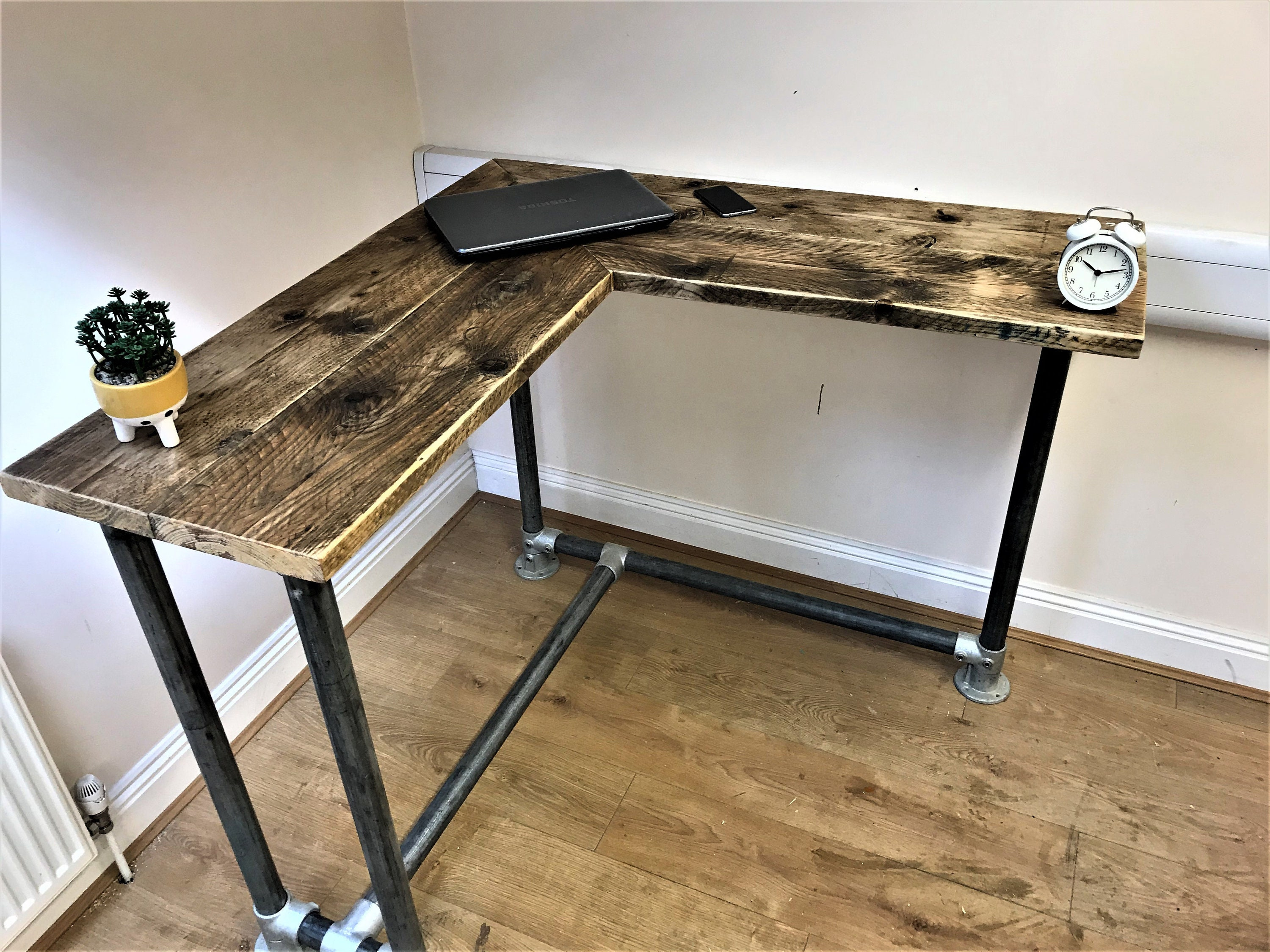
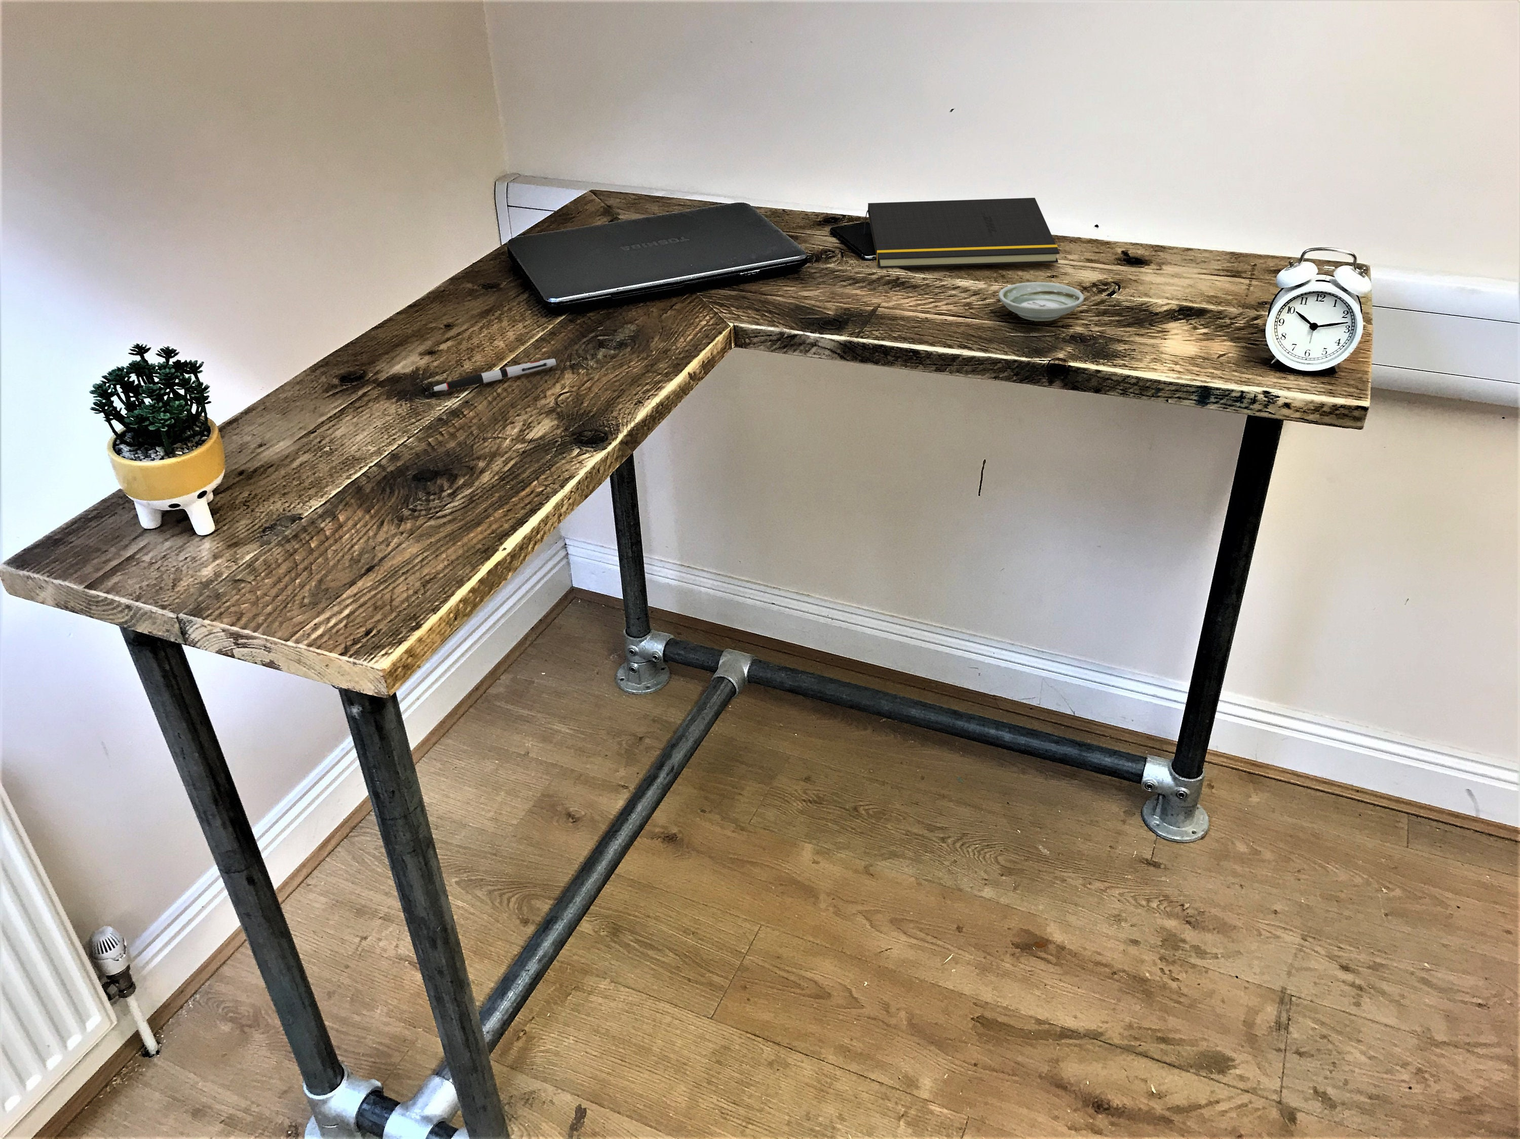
+ pen [430,359,558,391]
+ notepad [863,197,1060,268]
+ saucer [998,281,1084,322]
